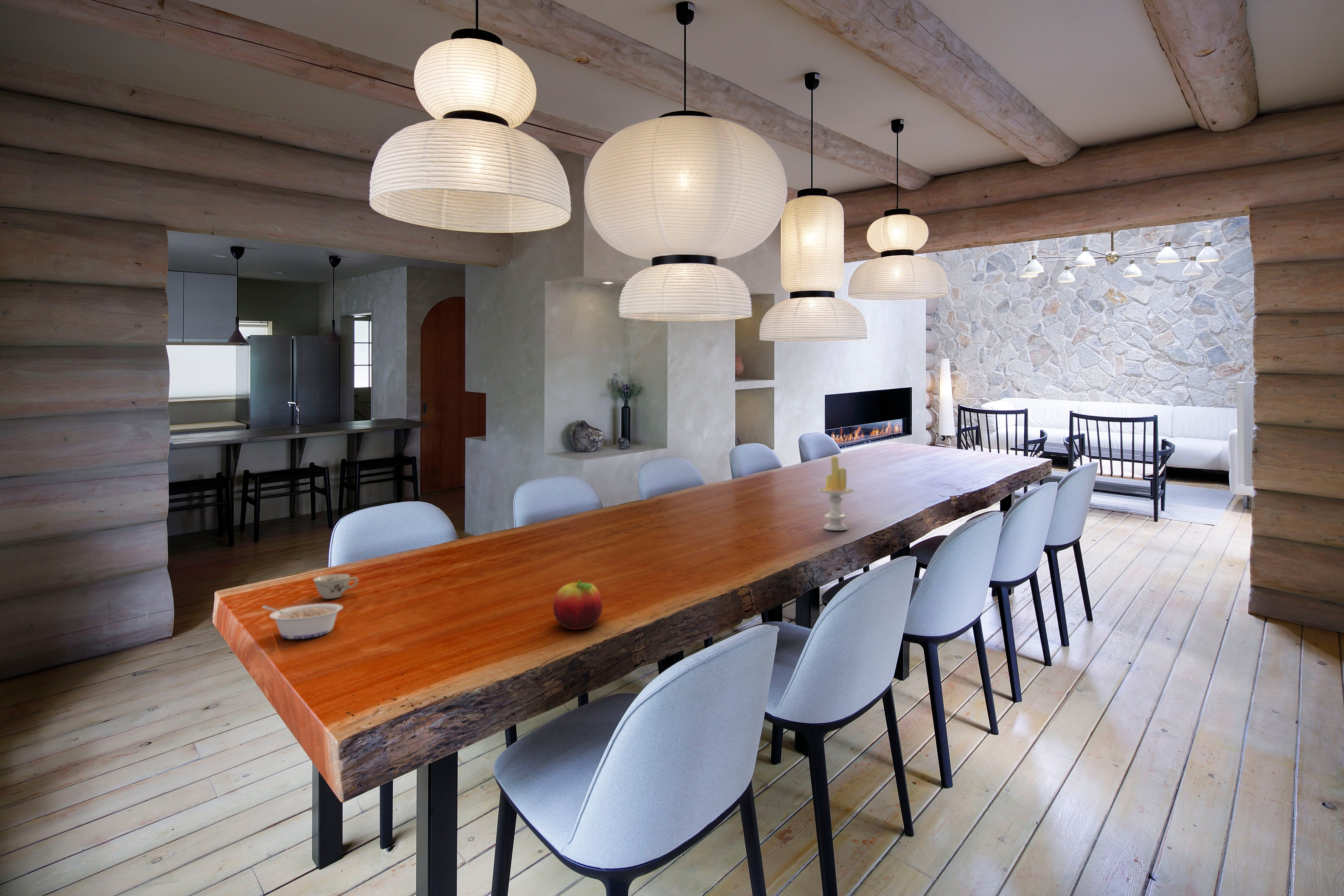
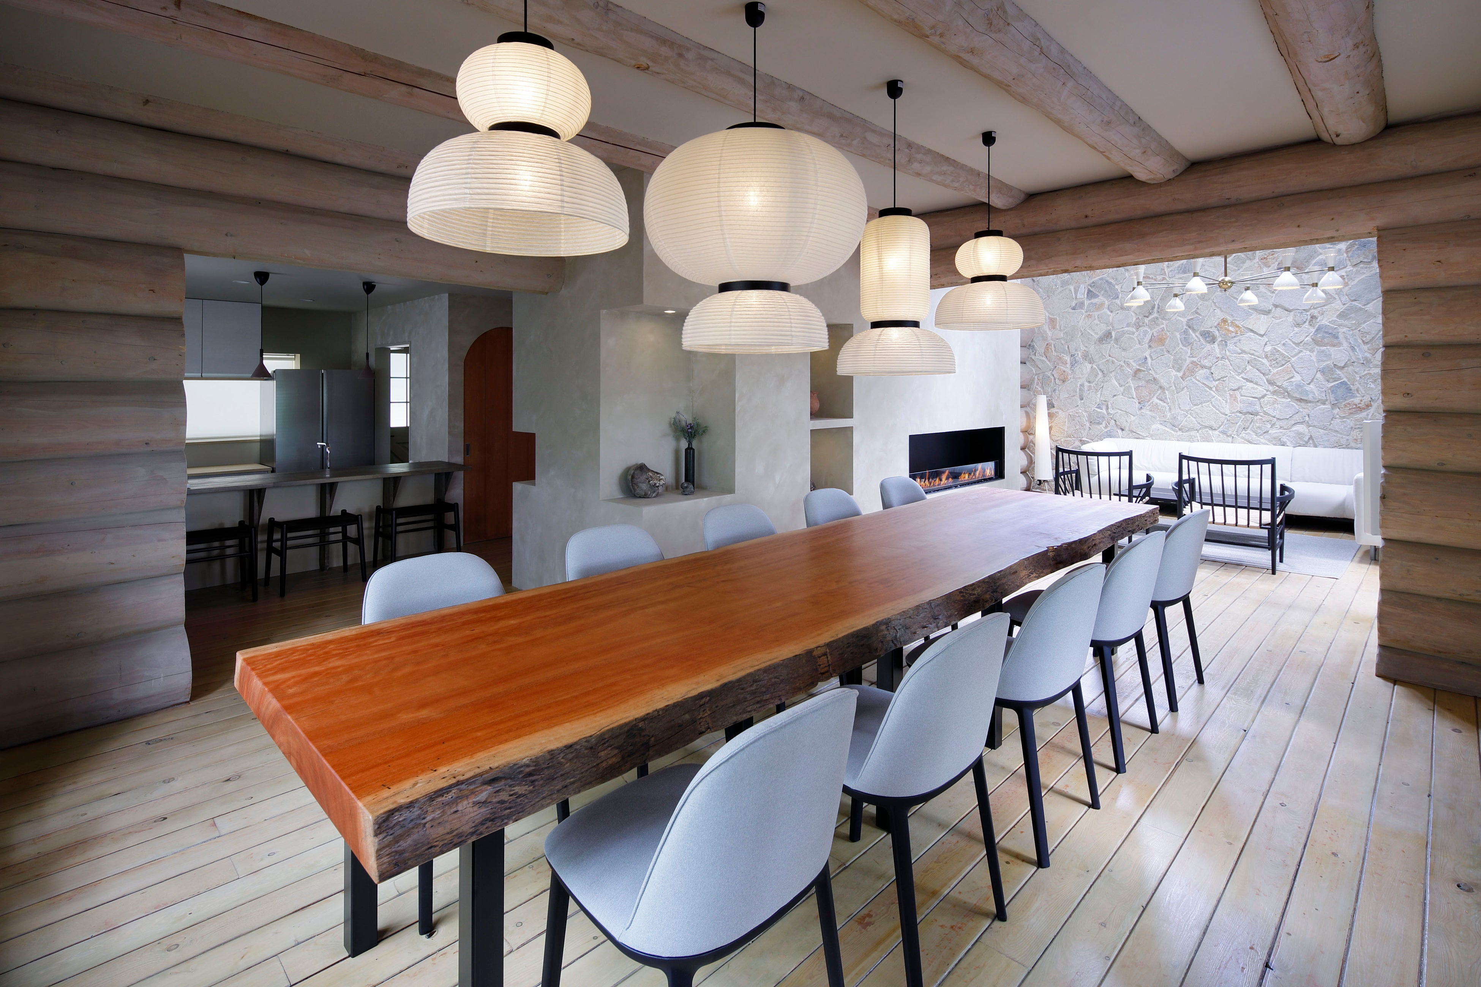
- fruit [553,580,603,630]
- candle [816,456,855,531]
- legume [262,603,343,639]
- teacup [313,573,358,599]
